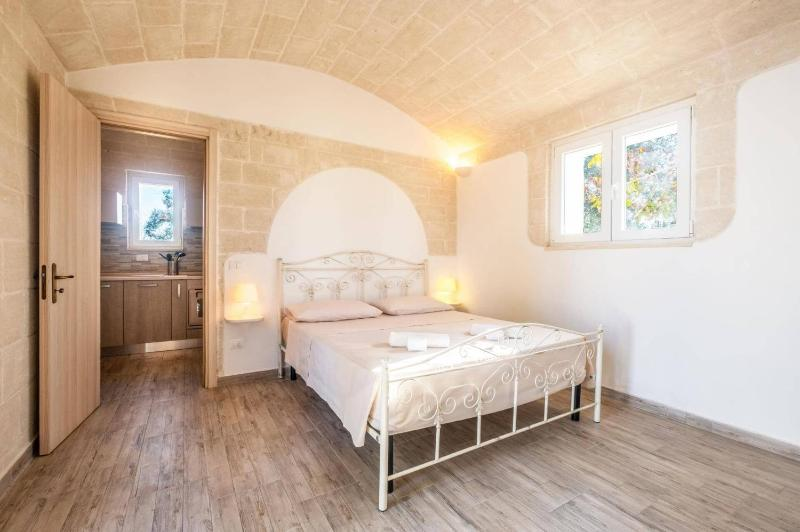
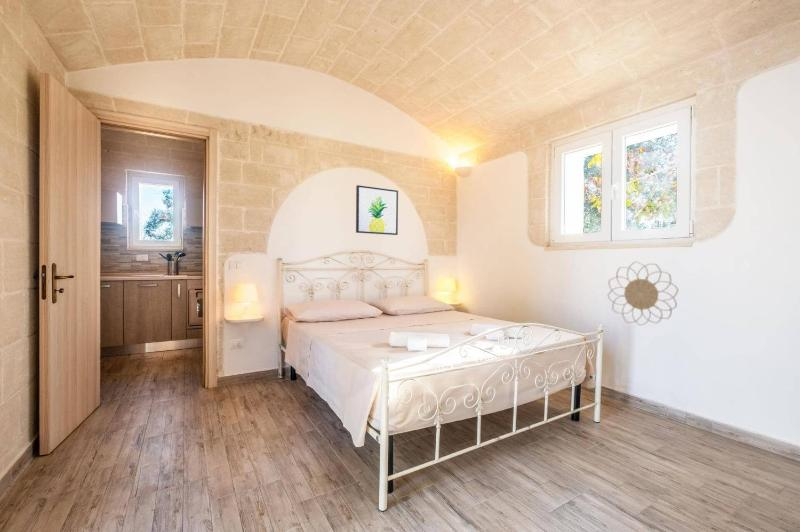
+ wall art [355,184,399,236]
+ decorative wall piece [607,260,679,326]
